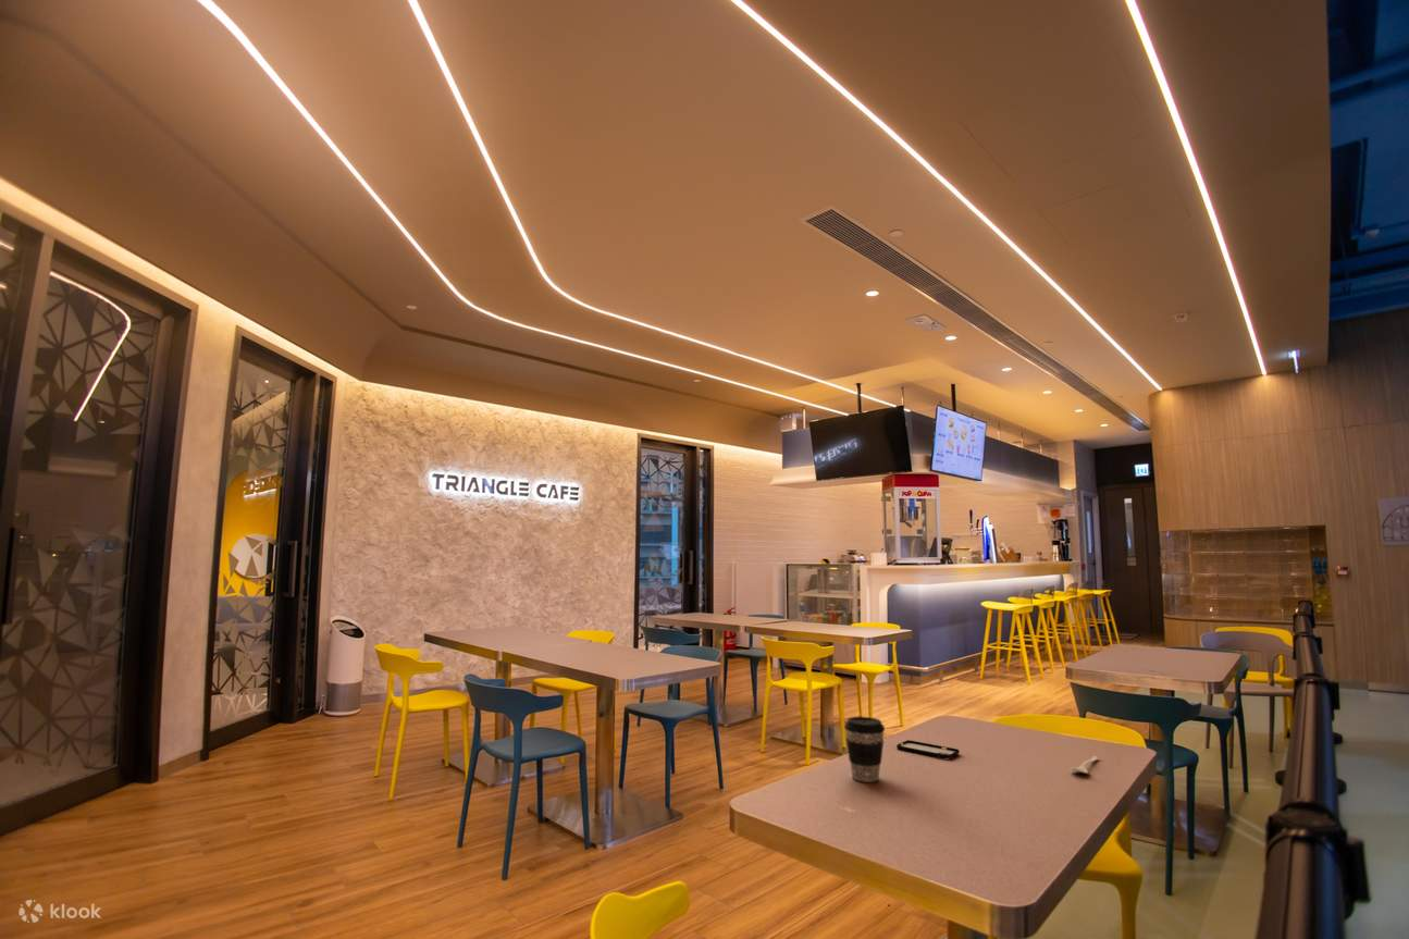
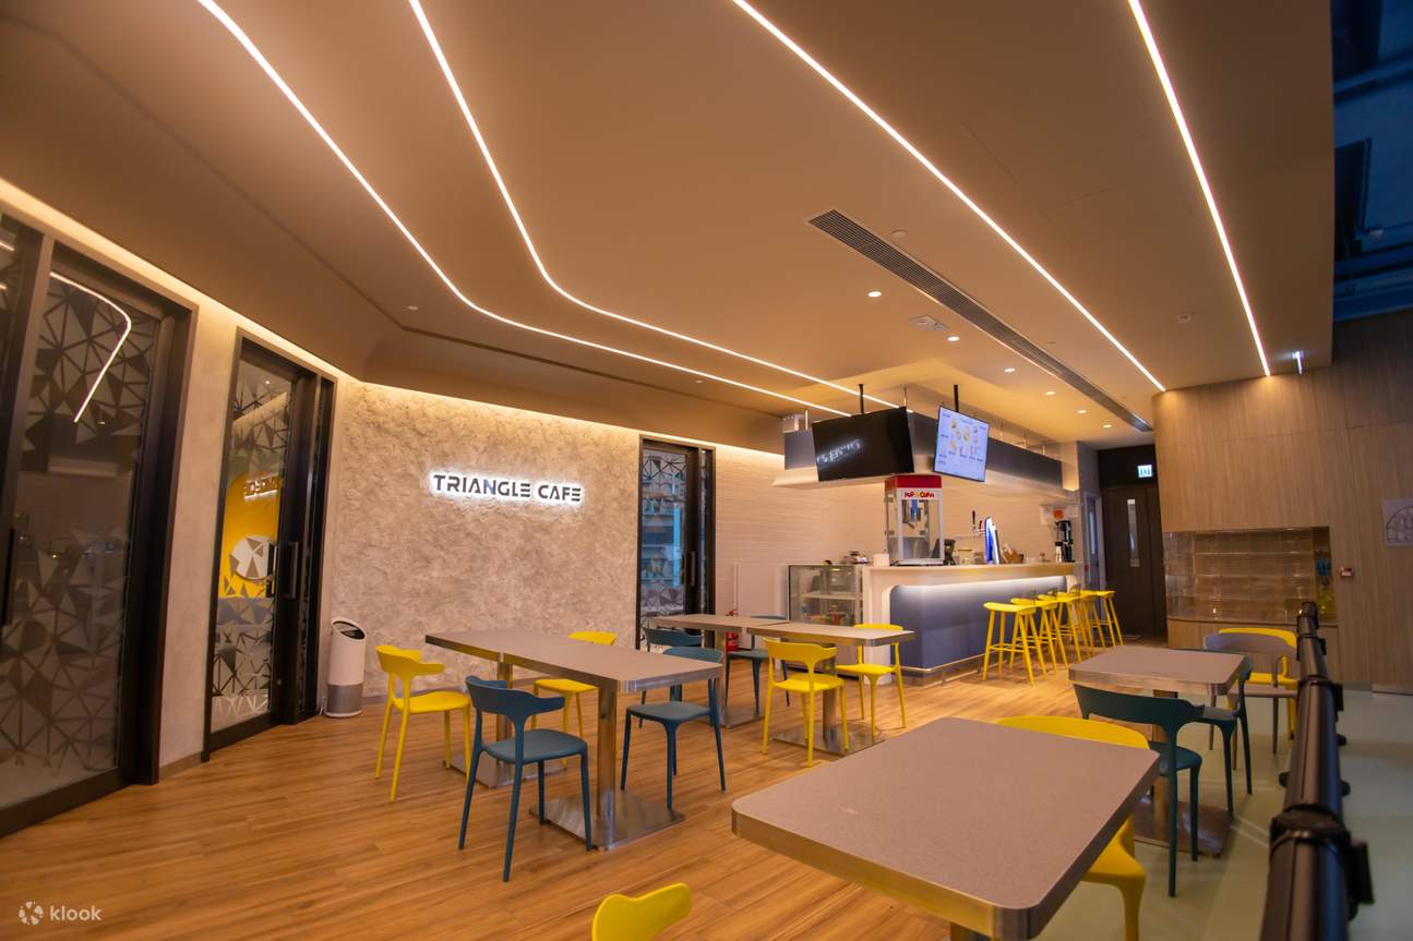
- smartphone [895,739,961,759]
- coffee cup [843,716,886,783]
- spoon [1068,755,1099,775]
